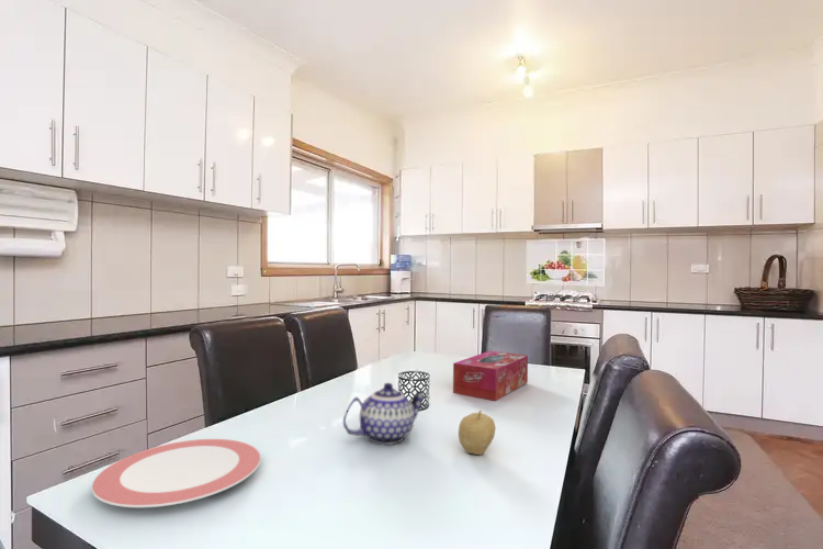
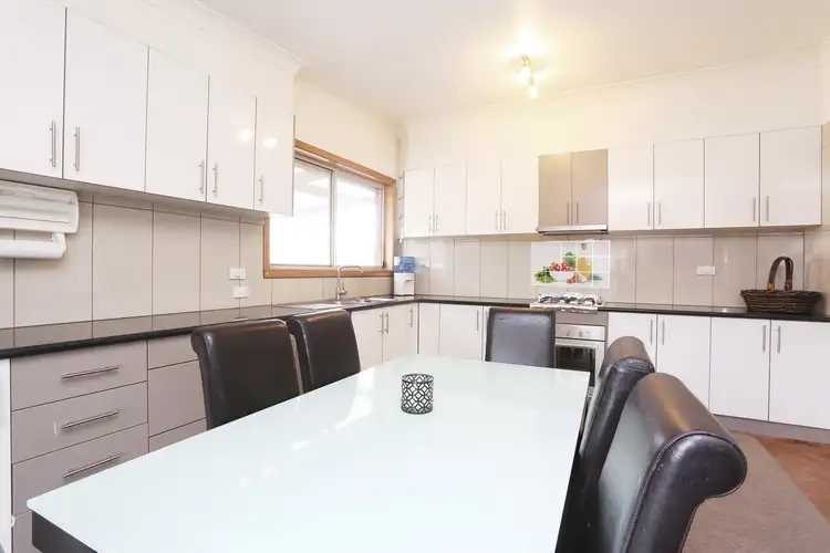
- plate [91,438,262,508]
- fruit [458,410,497,456]
- teapot [342,382,425,446]
- tissue box [452,350,529,402]
